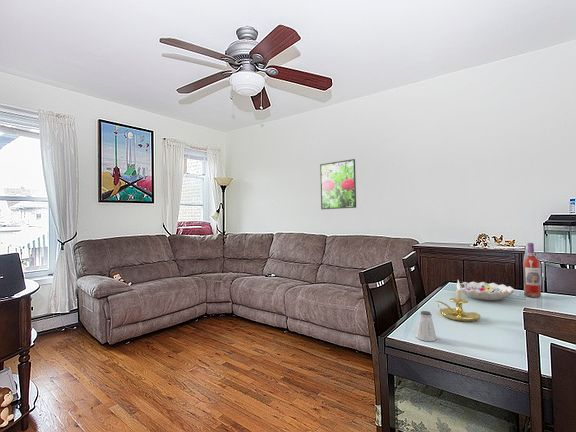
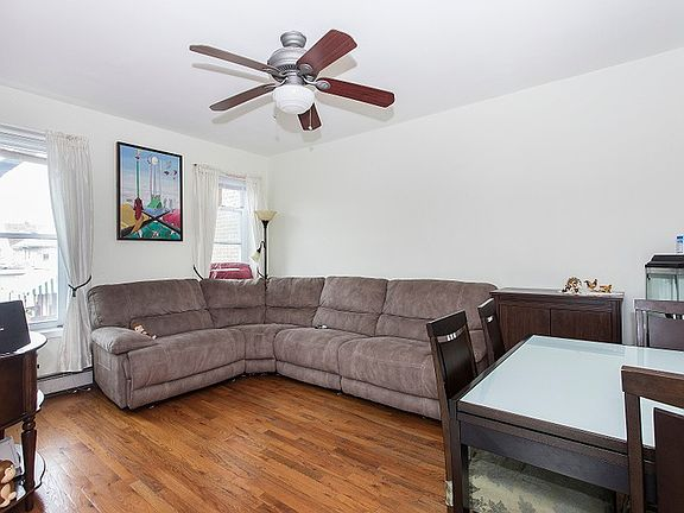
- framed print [319,158,357,210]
- saltshaker [416,310,438,342]
- candle holder [435,279,481,323]
- decorative bowl [456,281,515,301]
- wine bottle [522,242,542,298]
